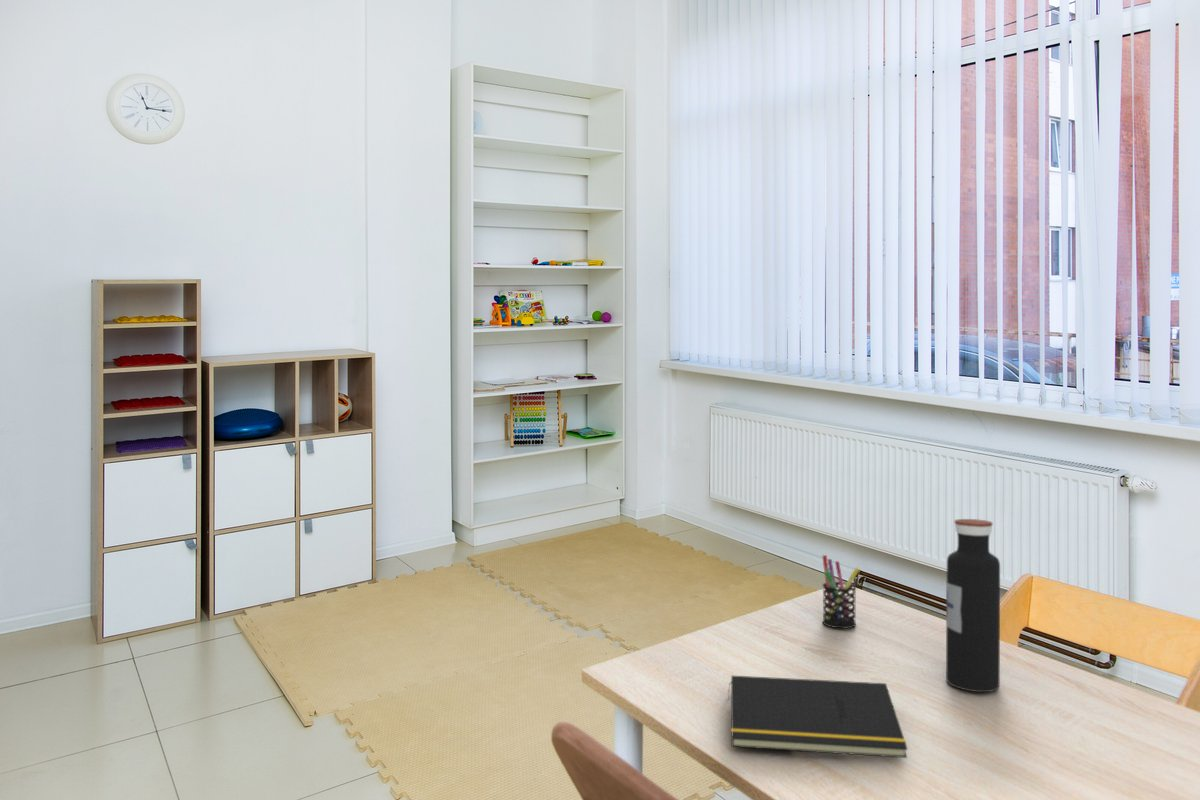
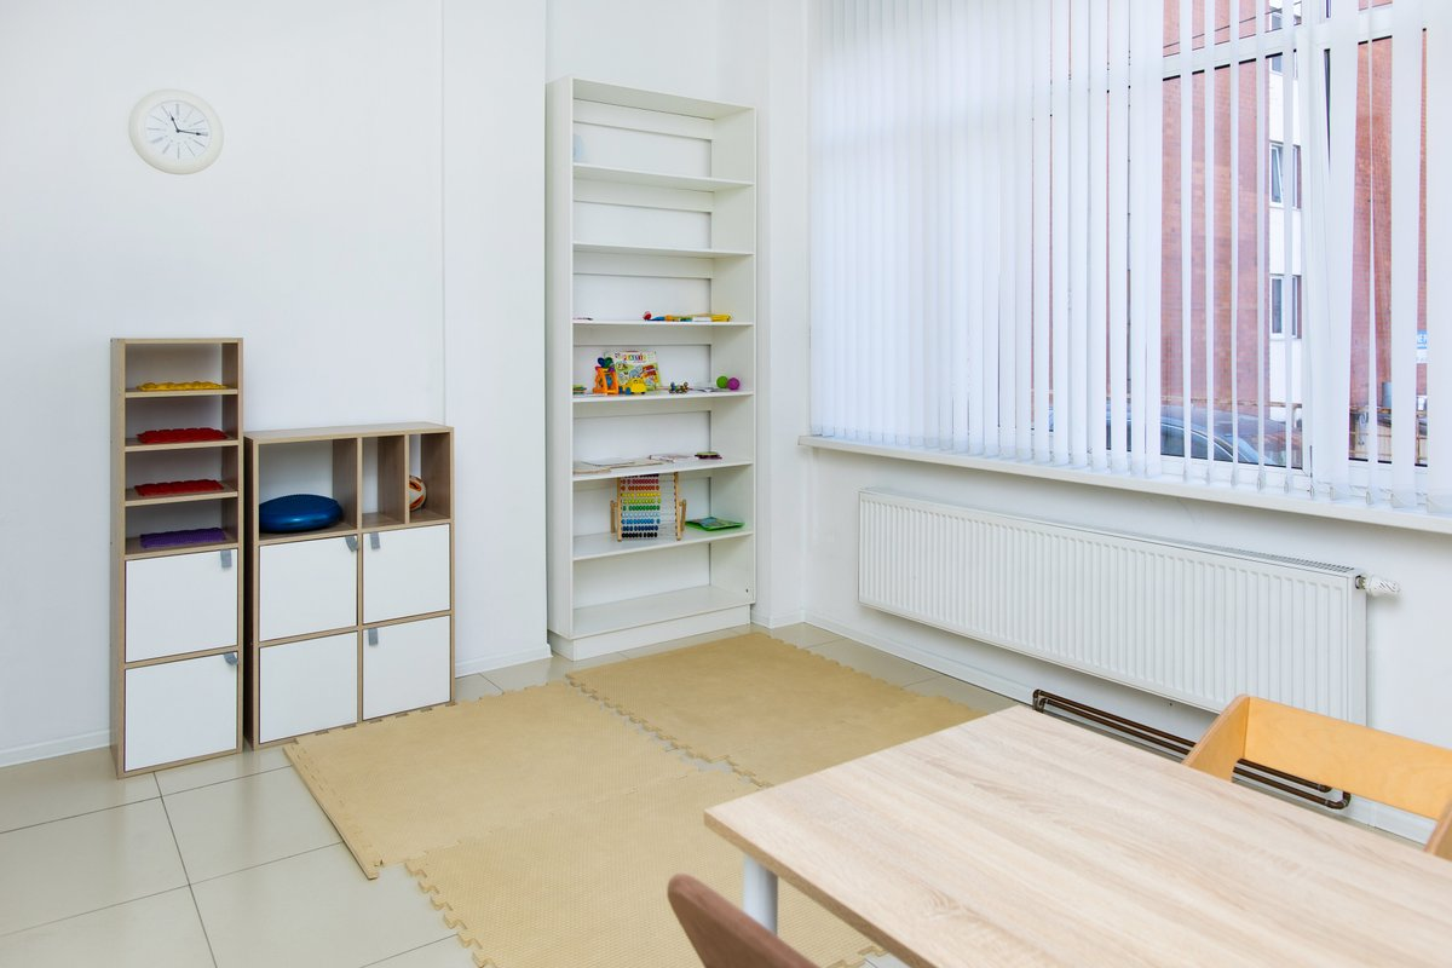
- water bottle [945,518,1001,693]
- notepad [727,675,909,759]
- pen holder [821,554,861,629]
